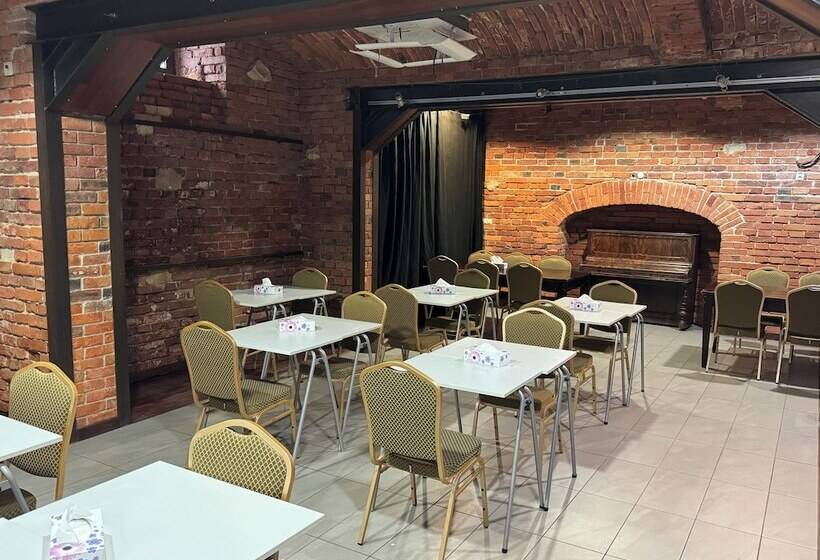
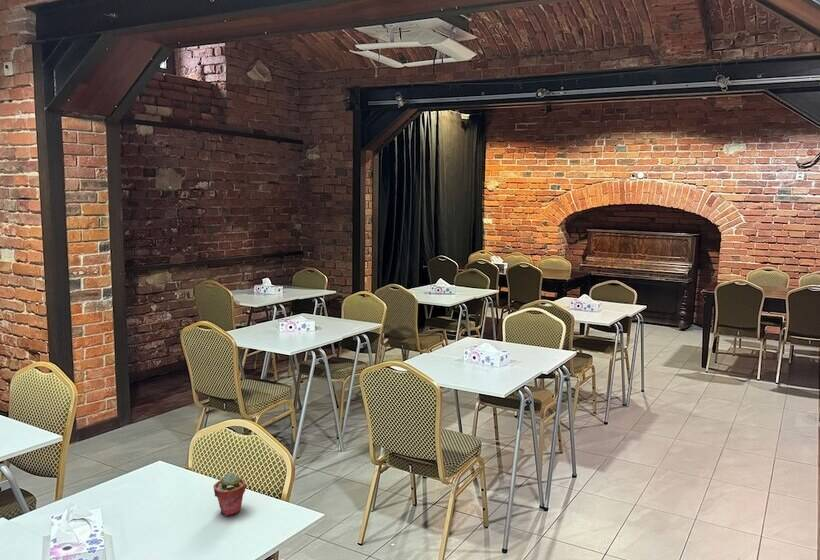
+ potted succulent [213,472,246,517]
